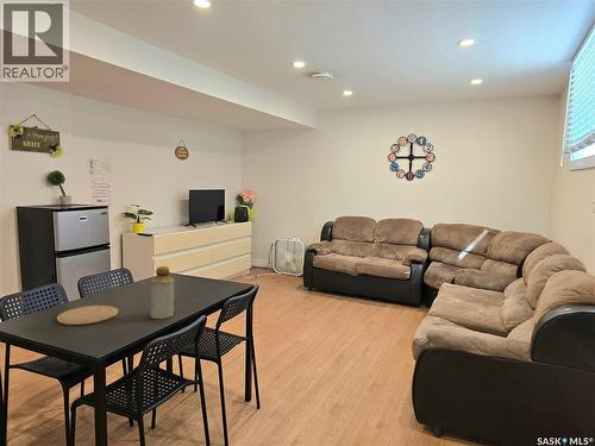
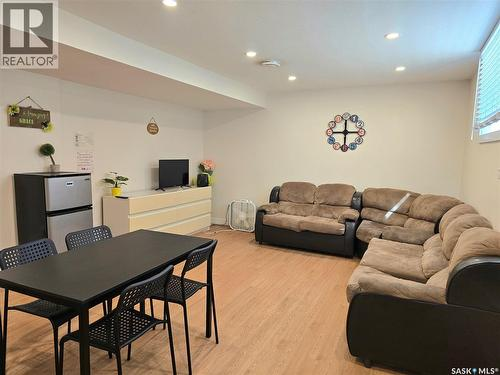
- bottle [149,265,175,320]
- plate [56,304,119,326]
